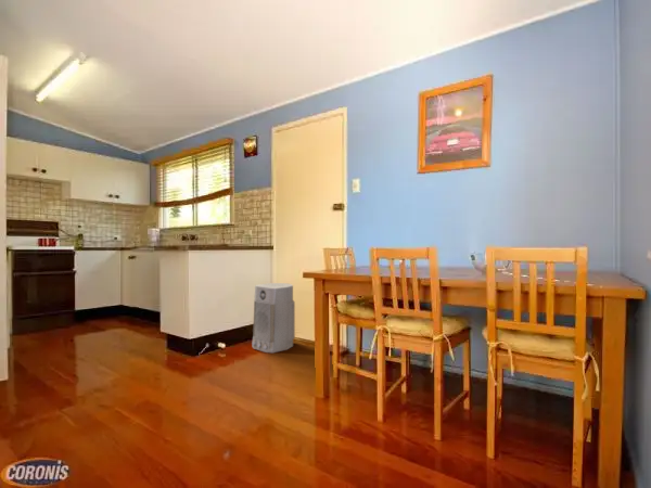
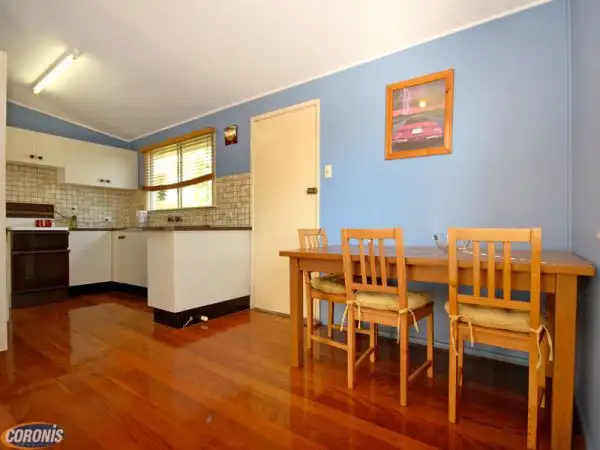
- air purifier [251,282,296,354]
